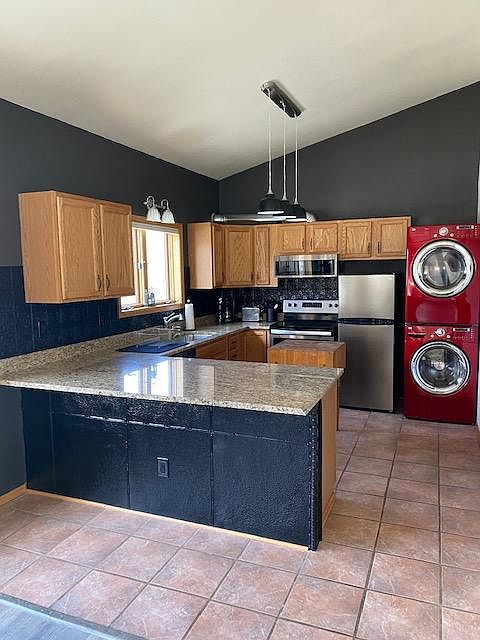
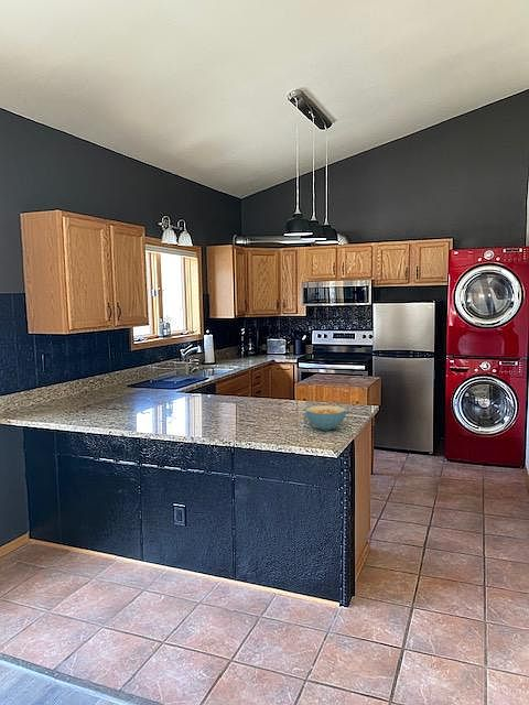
+ cereal bowl [304,404,347,432]
